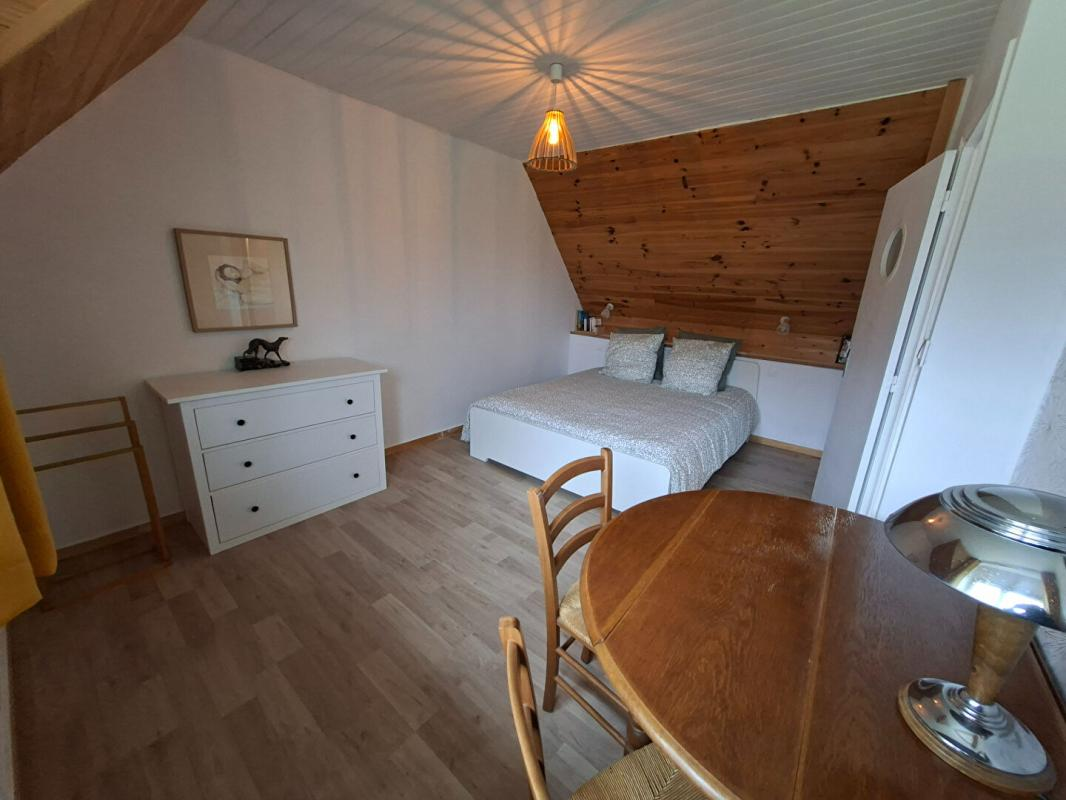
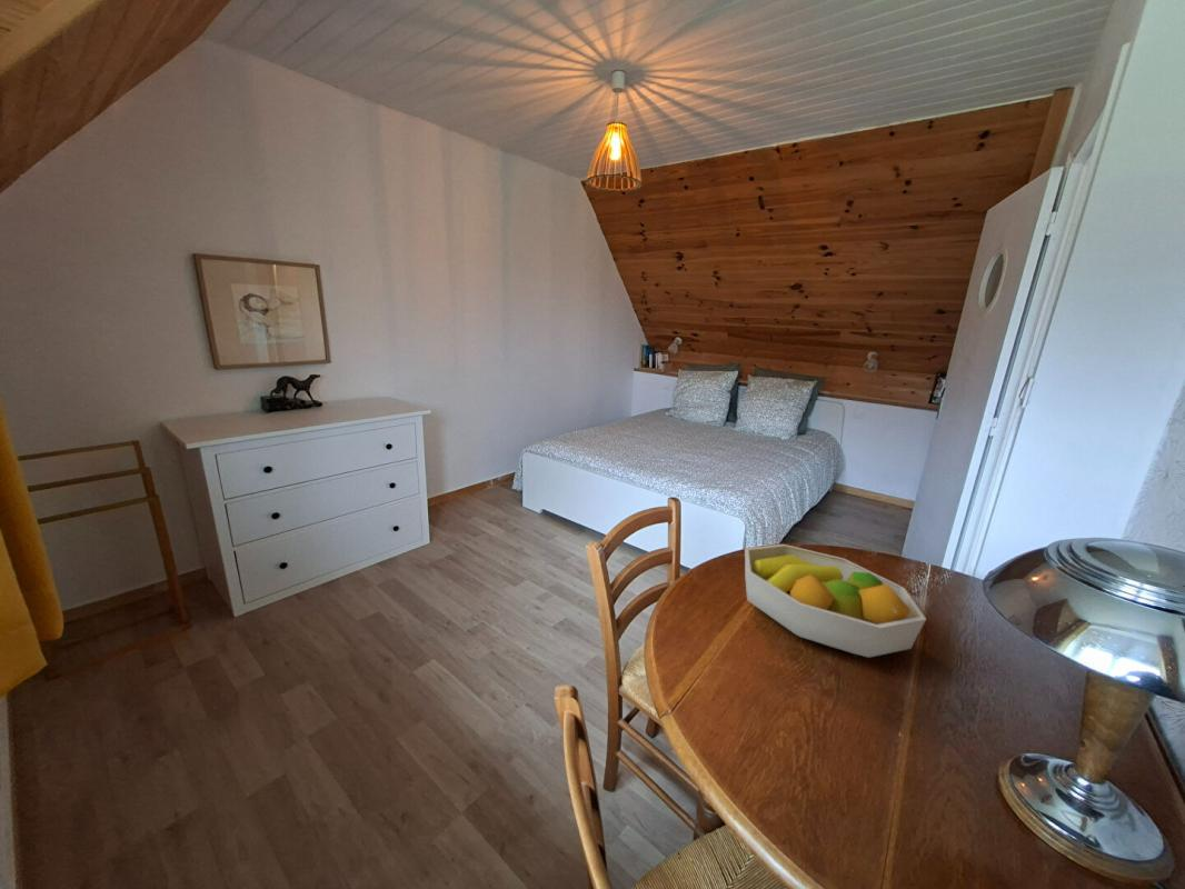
+ fruit bowl [744,543,927,659]
